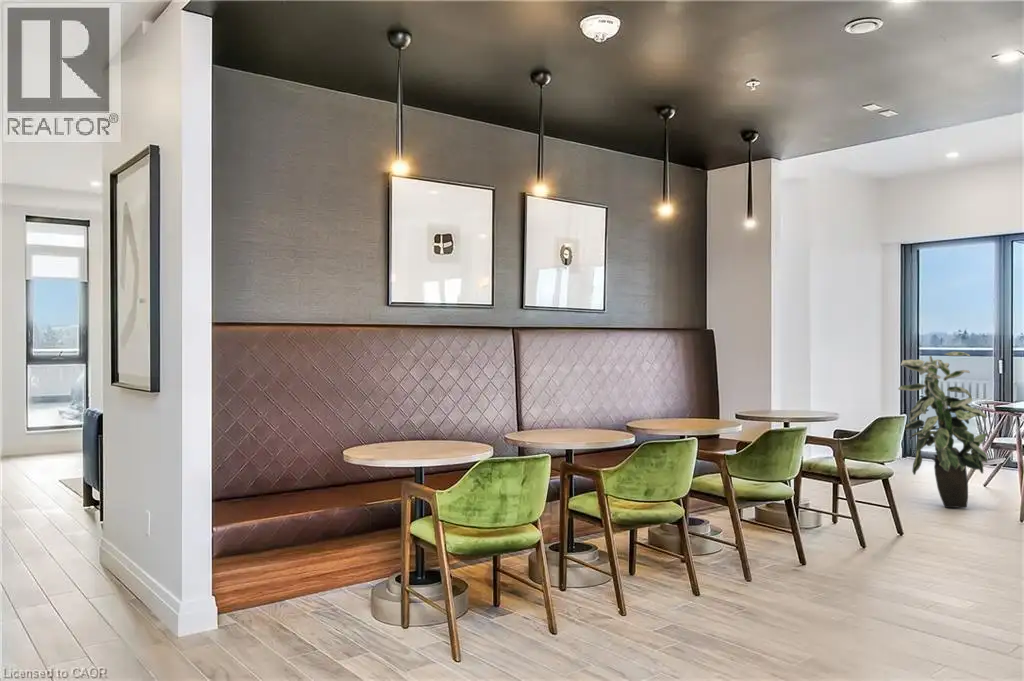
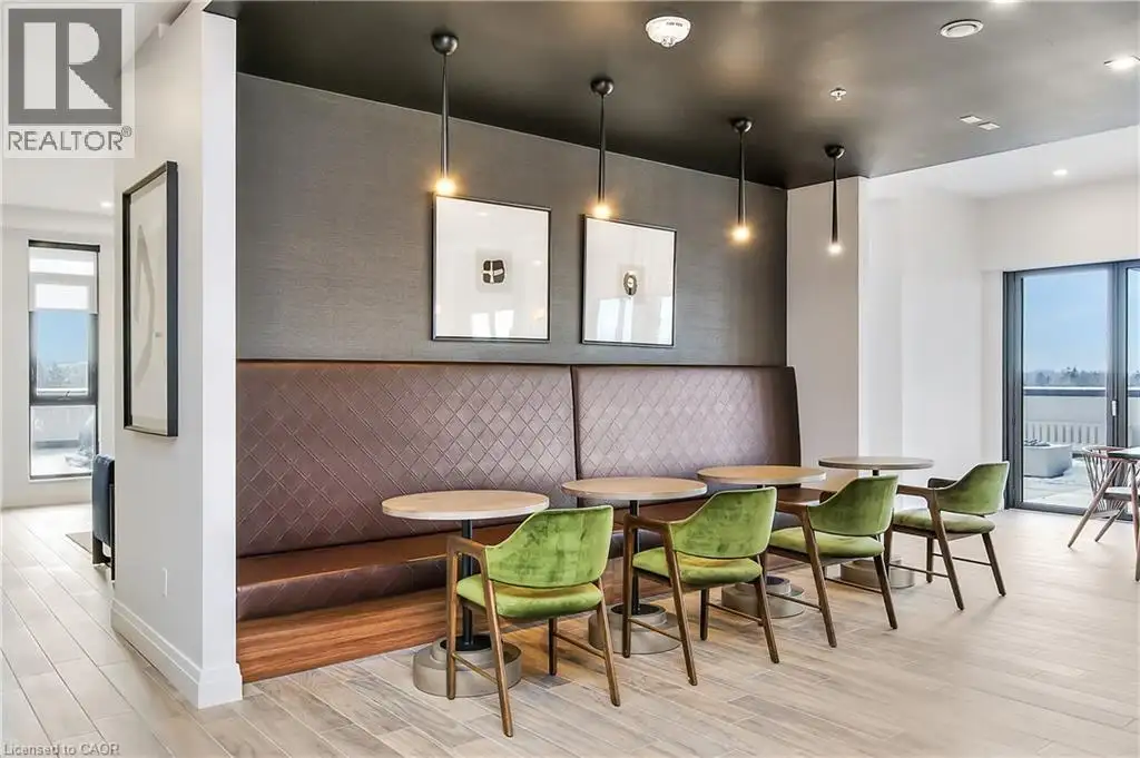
- indoor plant [897,351,989,509]
